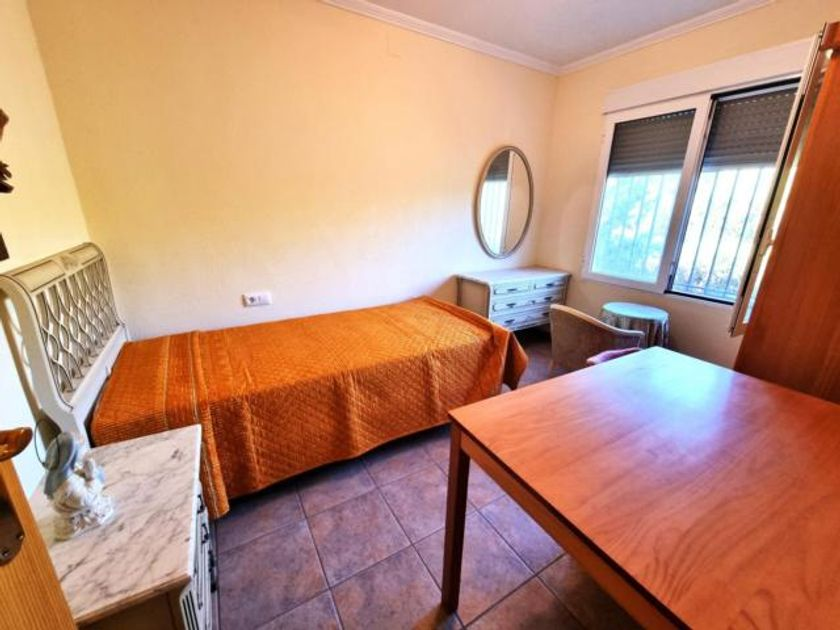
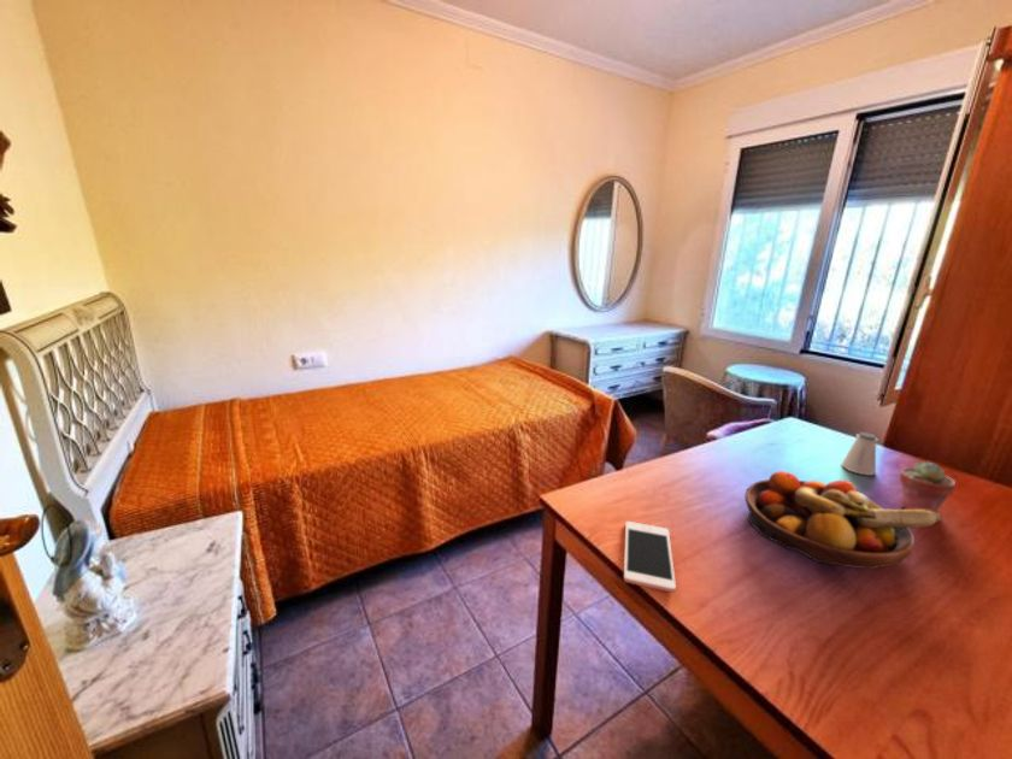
+ cell phone [623,520,677,594]
+ potted succulent [899,460,957,513]
+ fruit bowl [743,470,943,570]
+ saltshaker [840,431,879,476]
